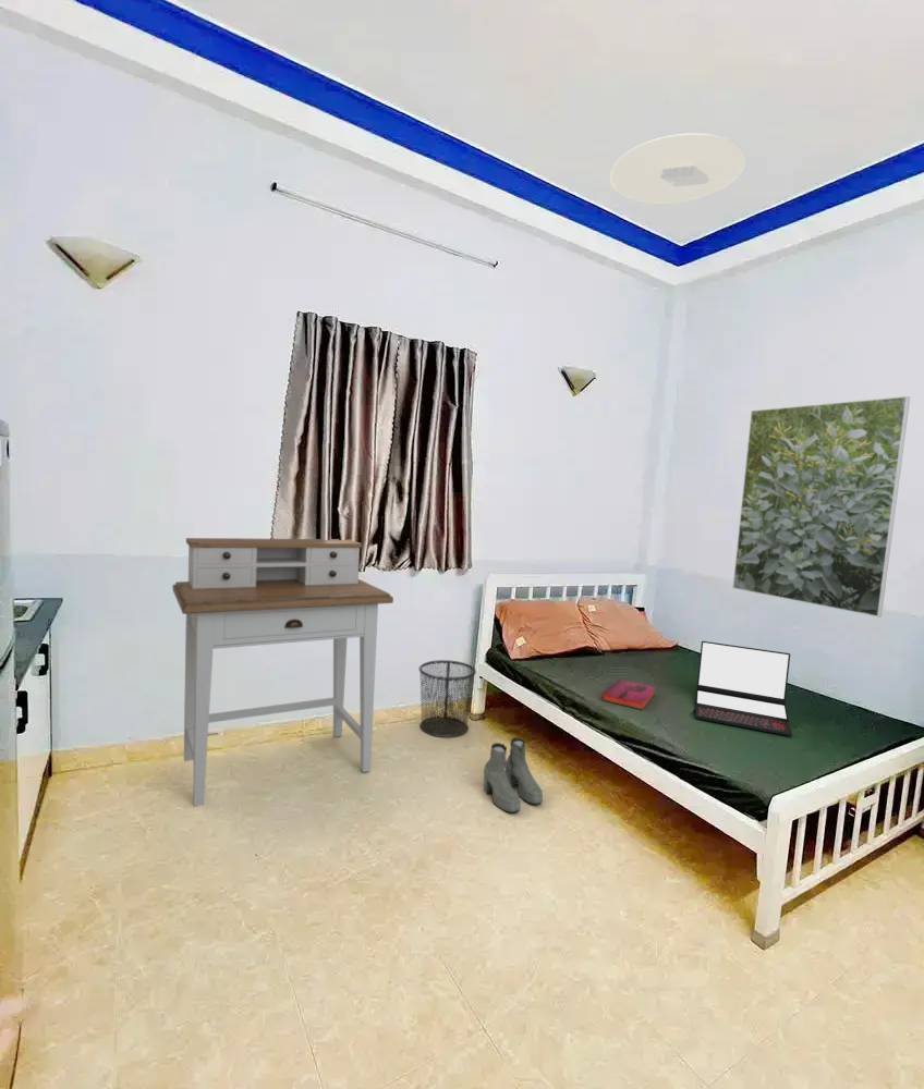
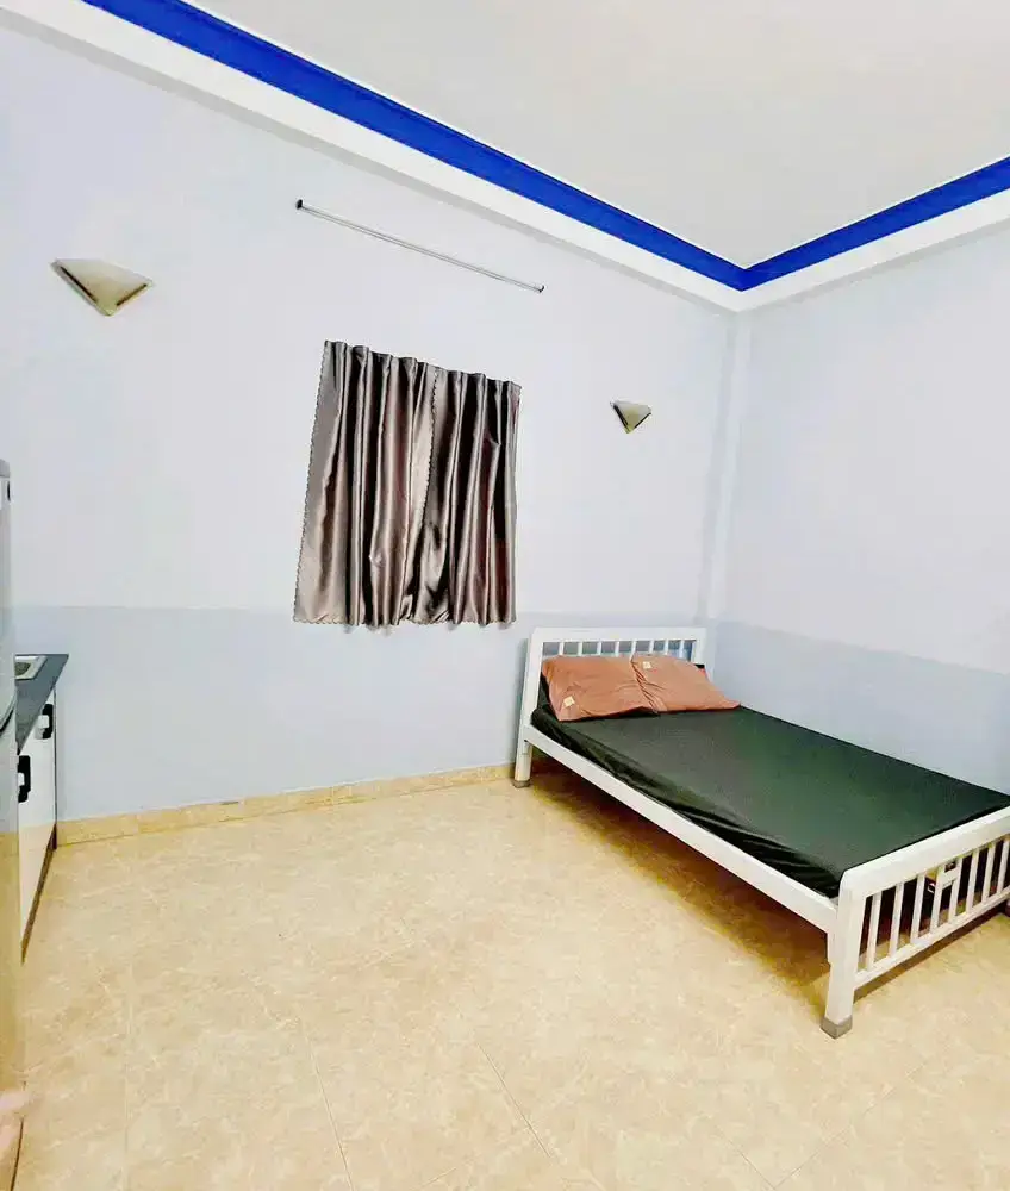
- boots [483,737,544,813]
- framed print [731,395,911,617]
- laptop [694,640,793,737]
- waste bin [417,659,477,738]
- ceiling light [609,132,747,206]
- hardback book [601,678,657,711]
- desk [171,537,394,808]
